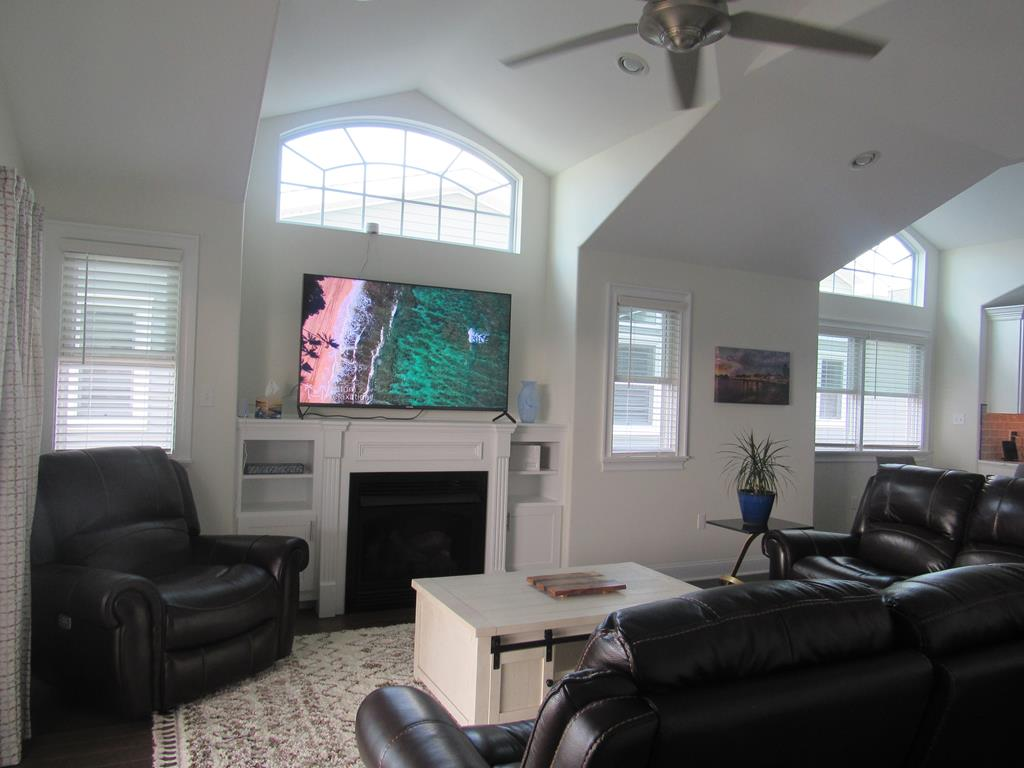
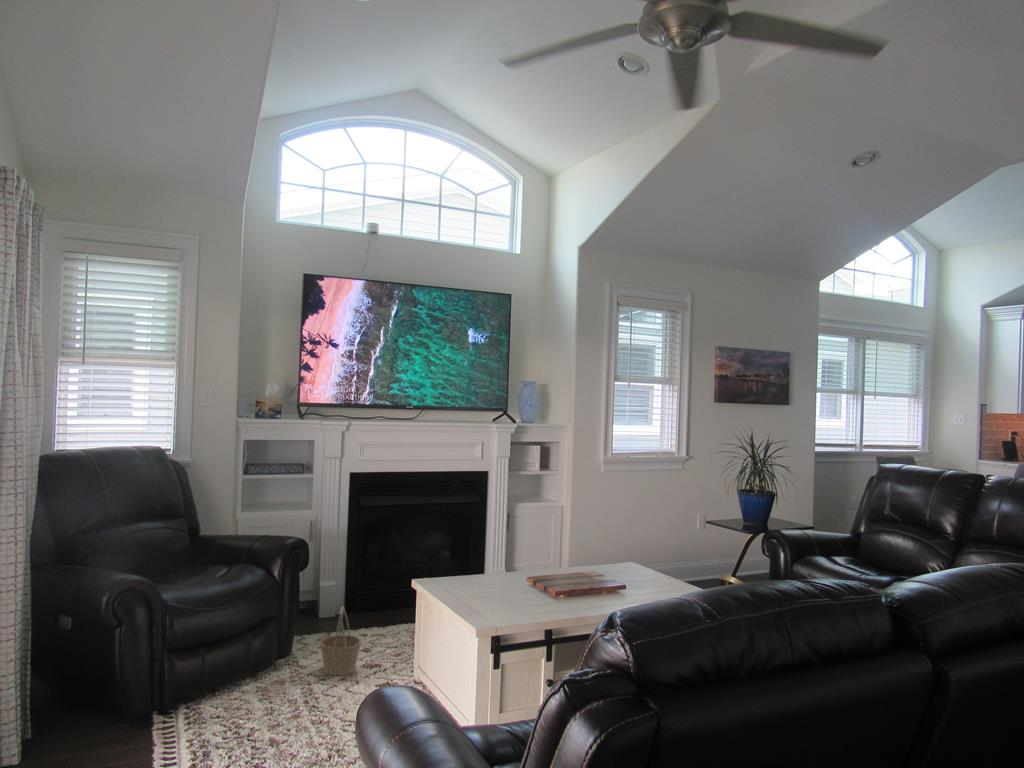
+ basket [318,605,363,676]
